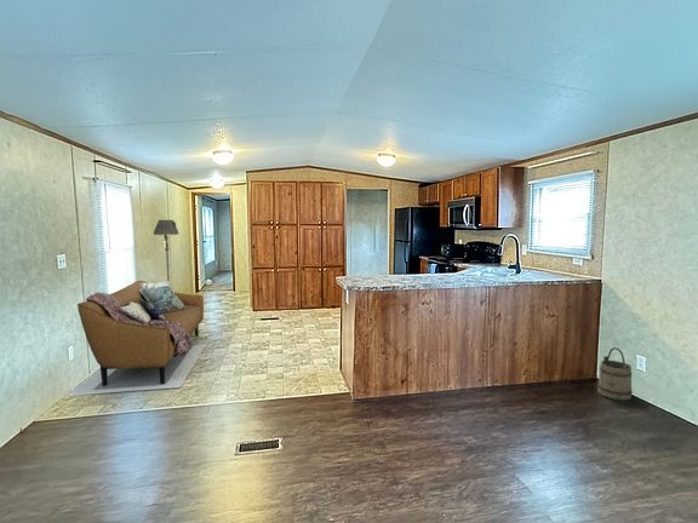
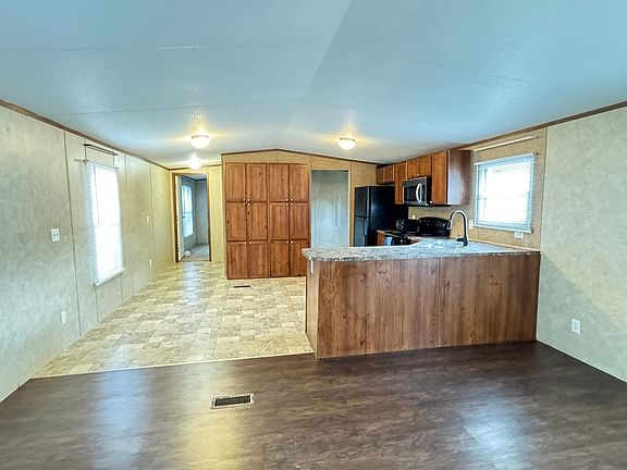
- floor lamp [153,219,179,282]
- bucket [596,346,634,401]
- sofa [65,280,207,397]
